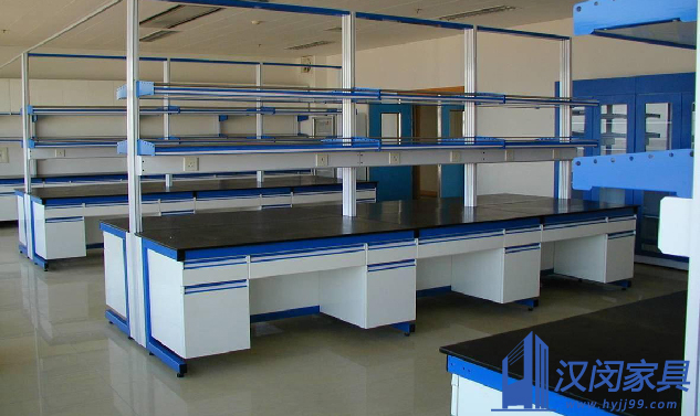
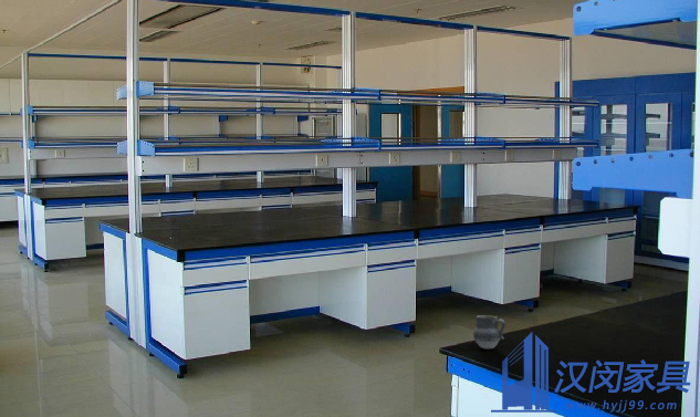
+ cup [472,314,506,350]
